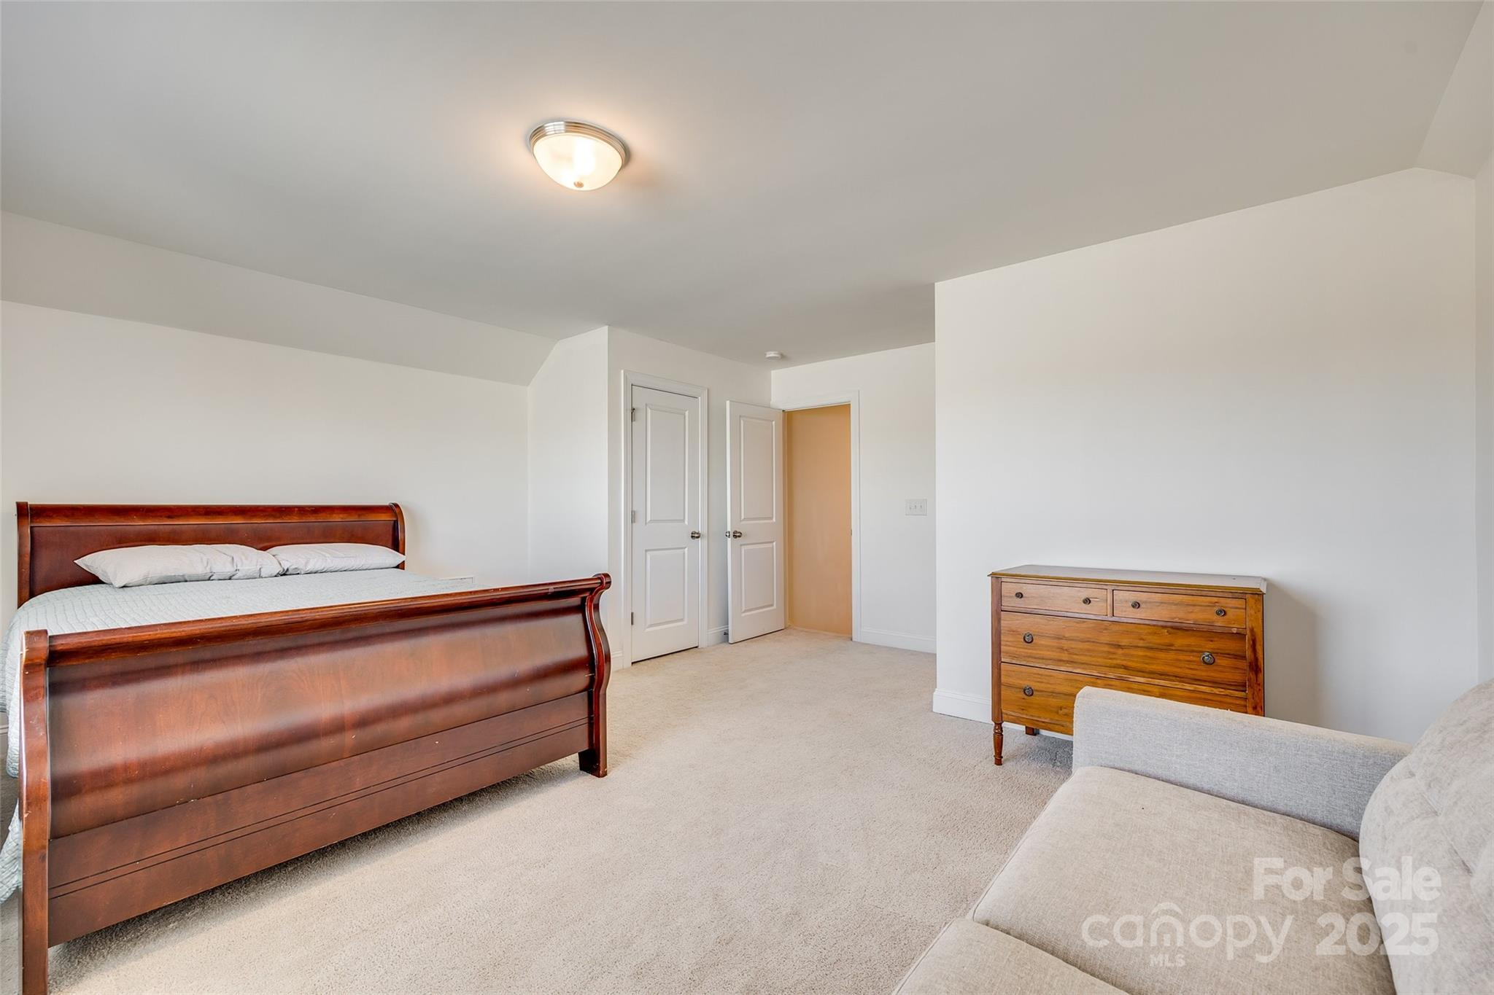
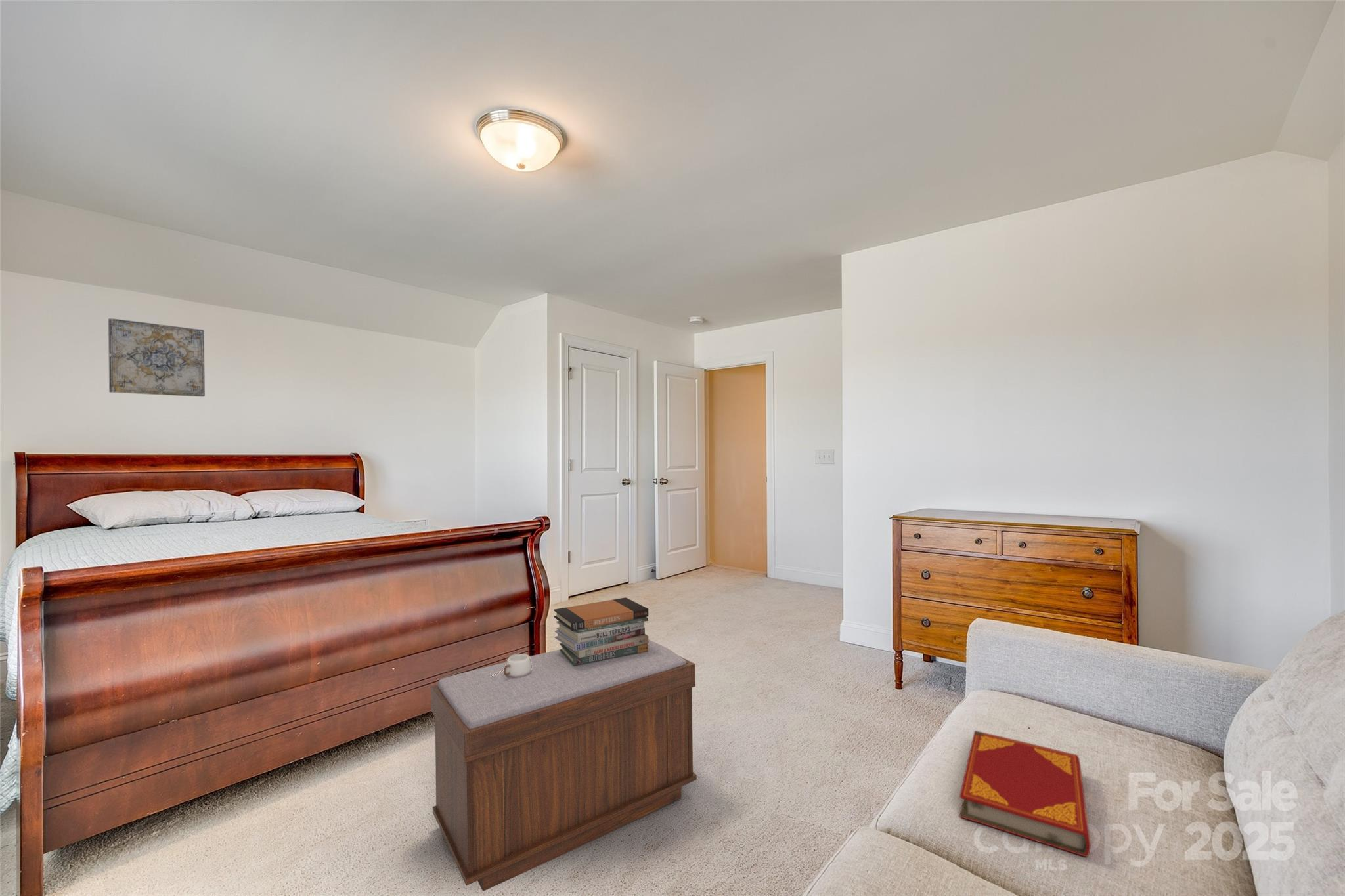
+ wall art [108,318,206,398]
+ book stack [553,597,650,666]
+ hardback book [959,730,1091,858]
+ bench [430,639,697,892]
+ mug [491,653,532,677]
